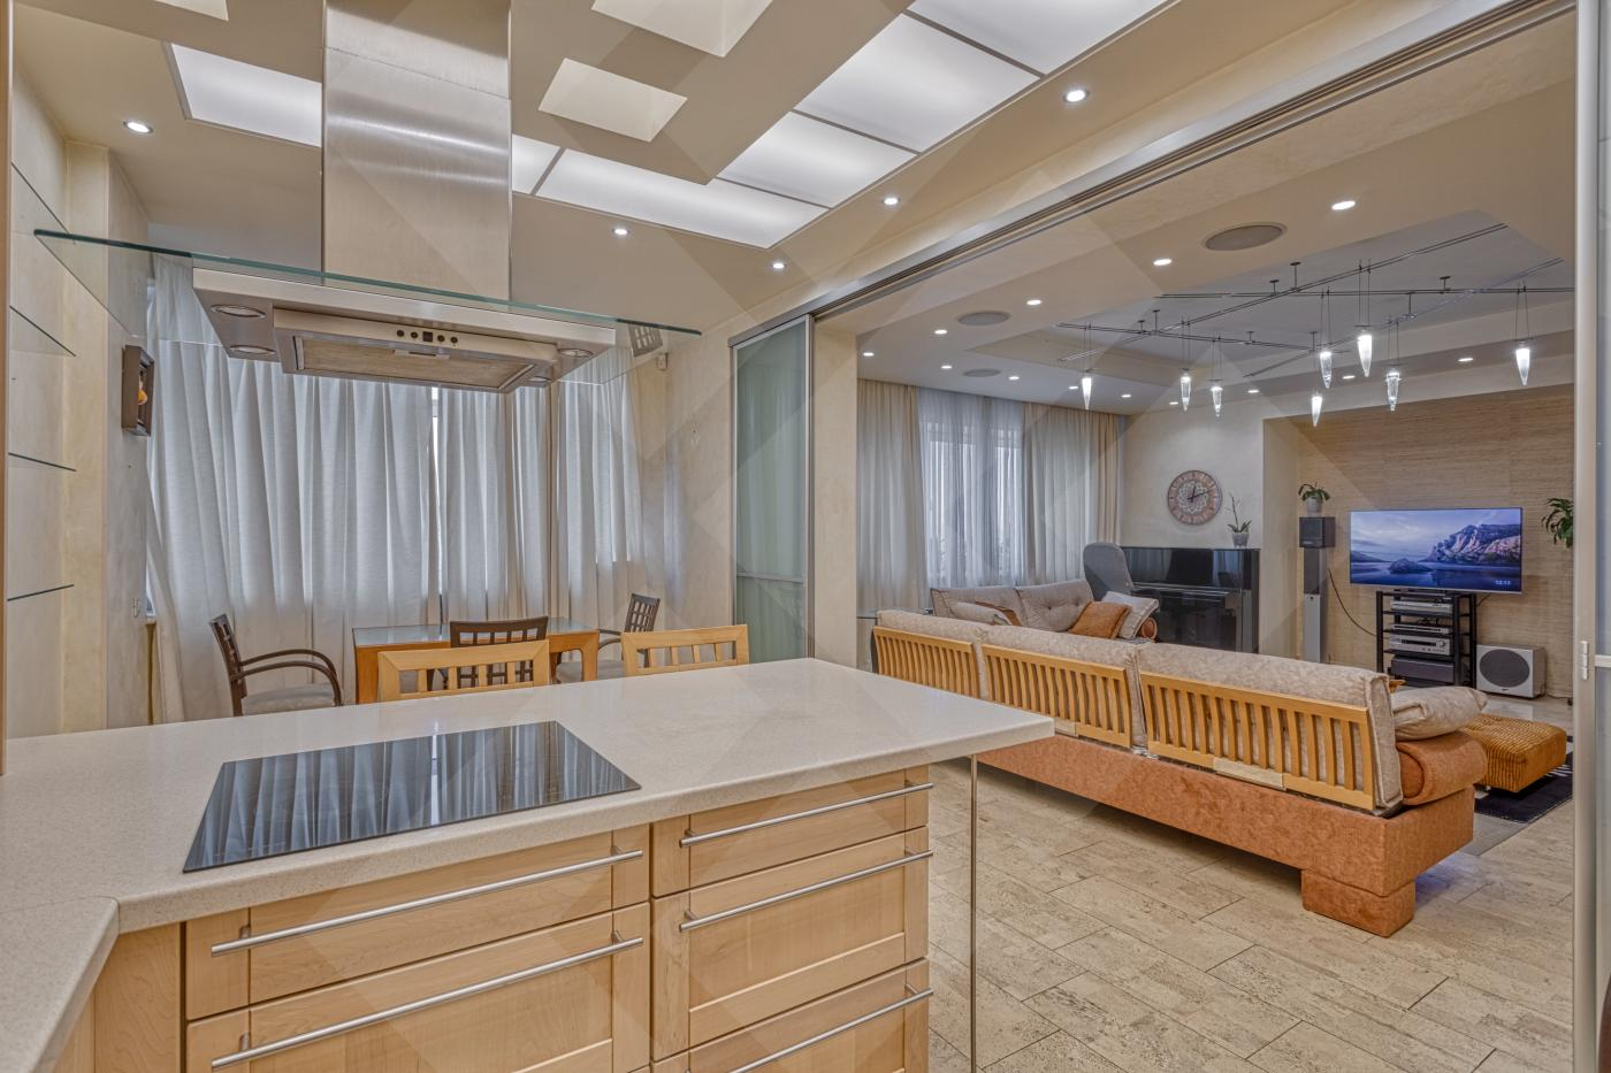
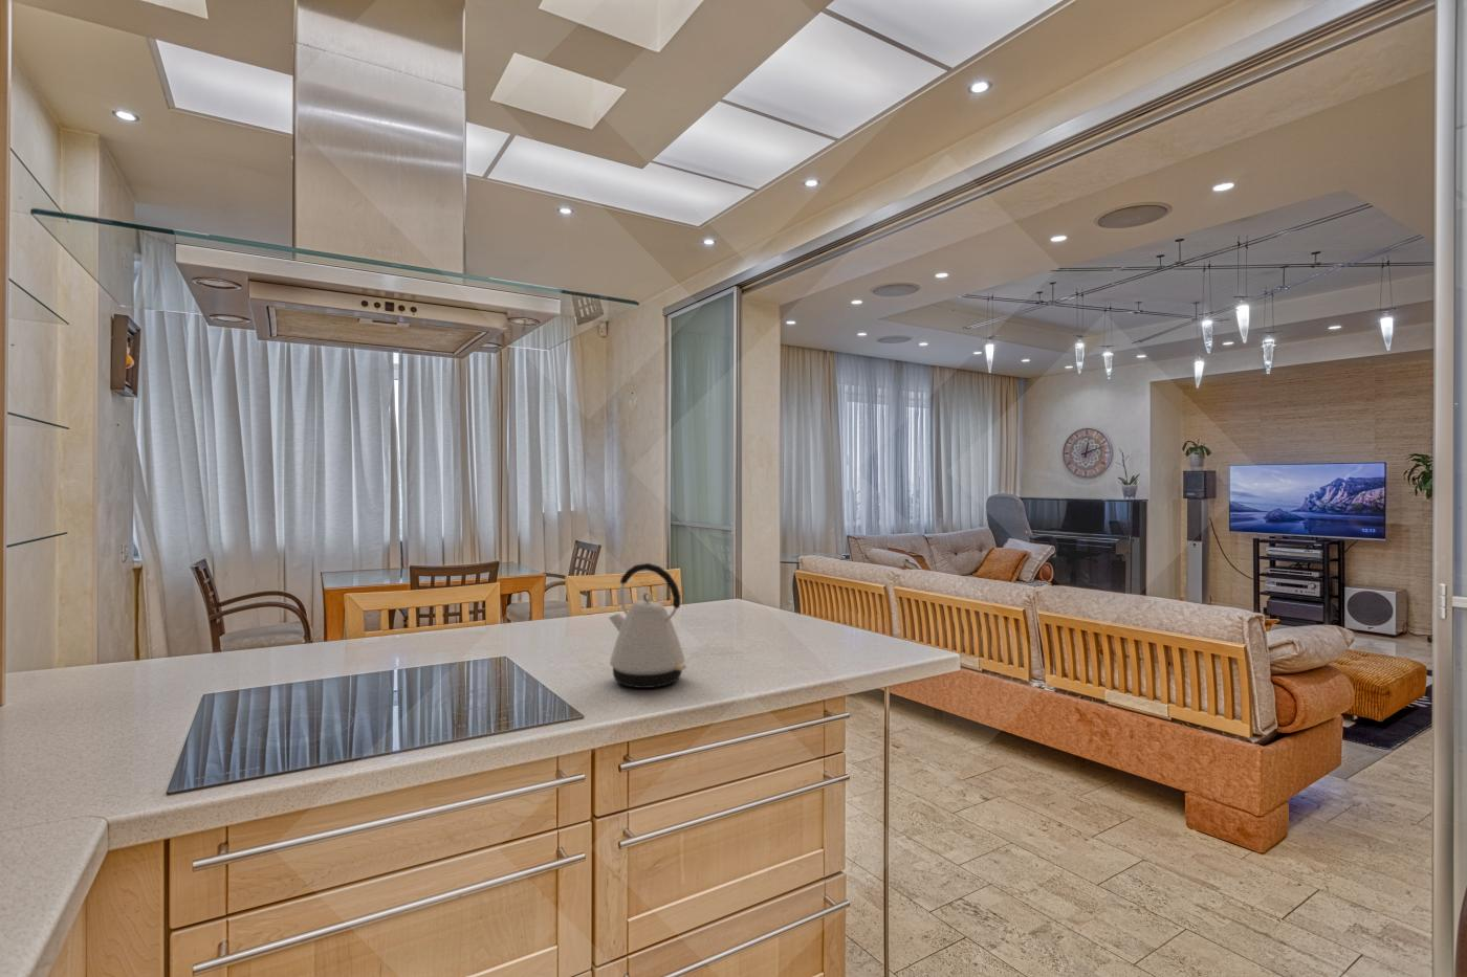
+ kettle [608,563,687,689]
